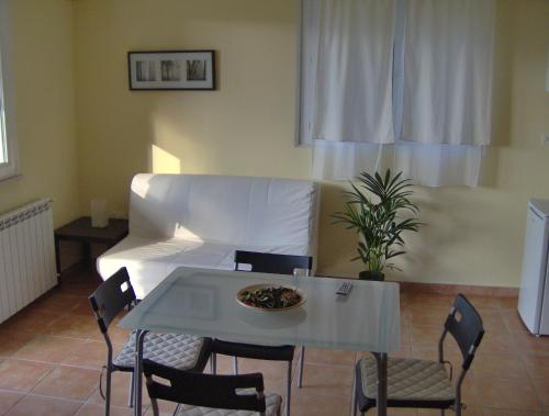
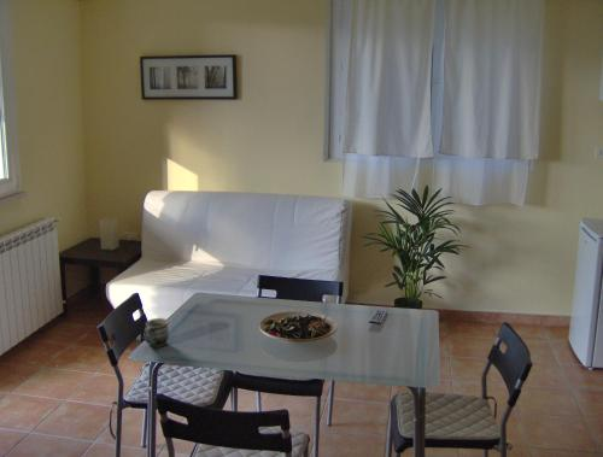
+ mug [142,317,170,348]
